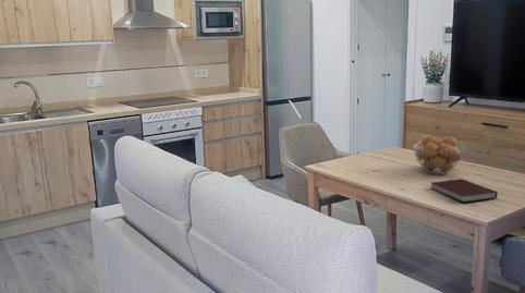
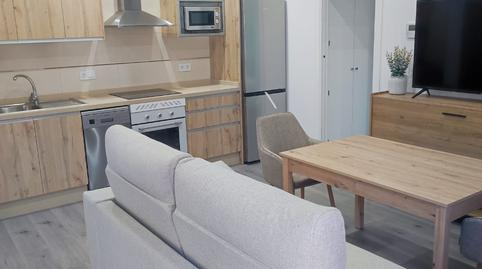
- fruit basket [412,134,466,175]
- notebook [430,178,499,204]
